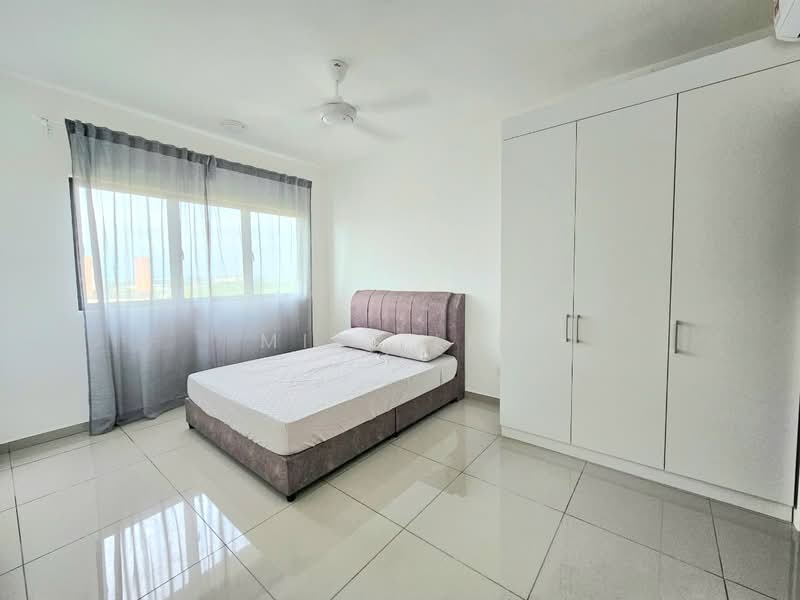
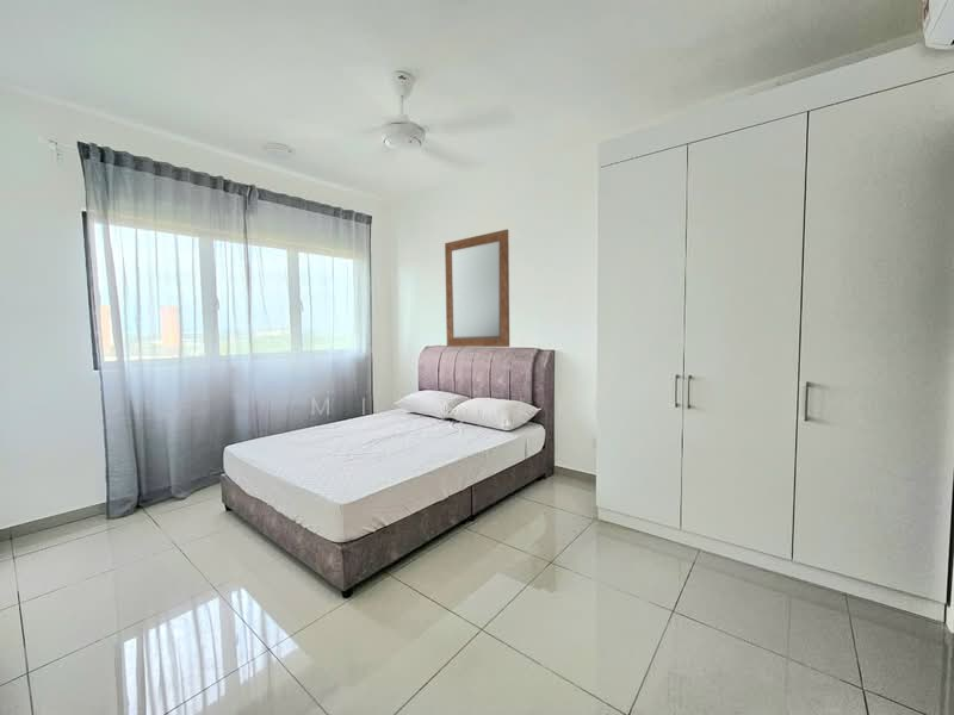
+ mirror [444,229,510,348]
